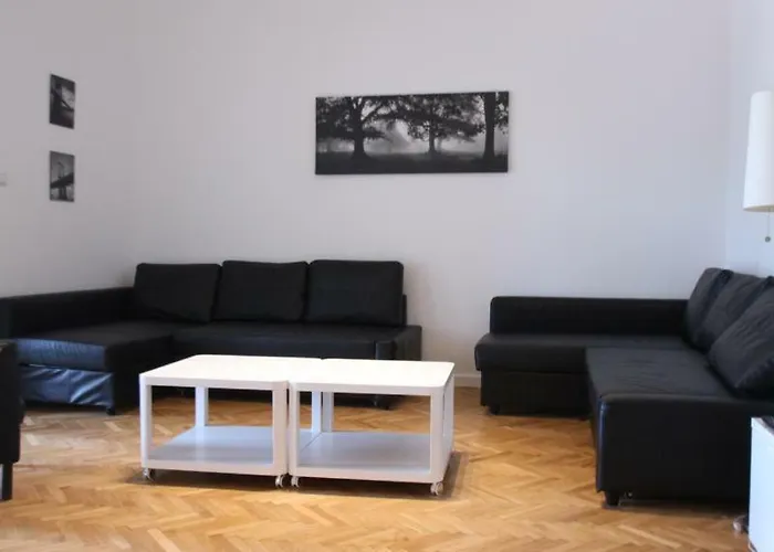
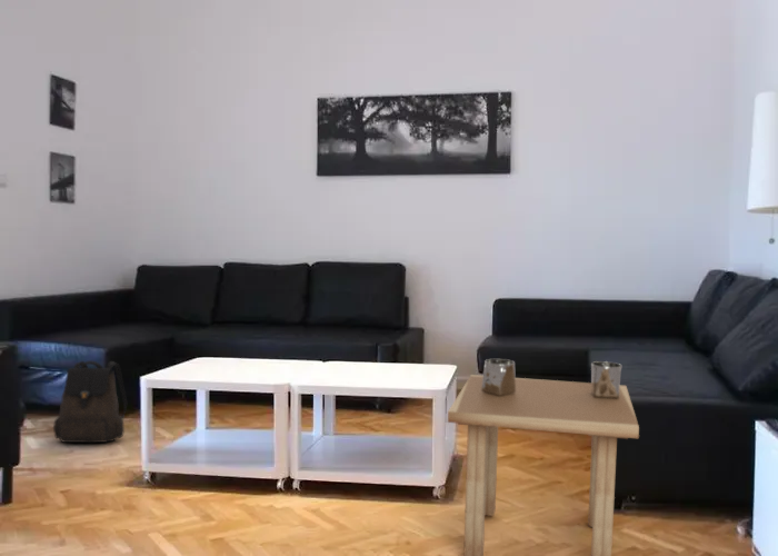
+ backpack [52,360,128,444]
+ side table [447,358,640,556]
